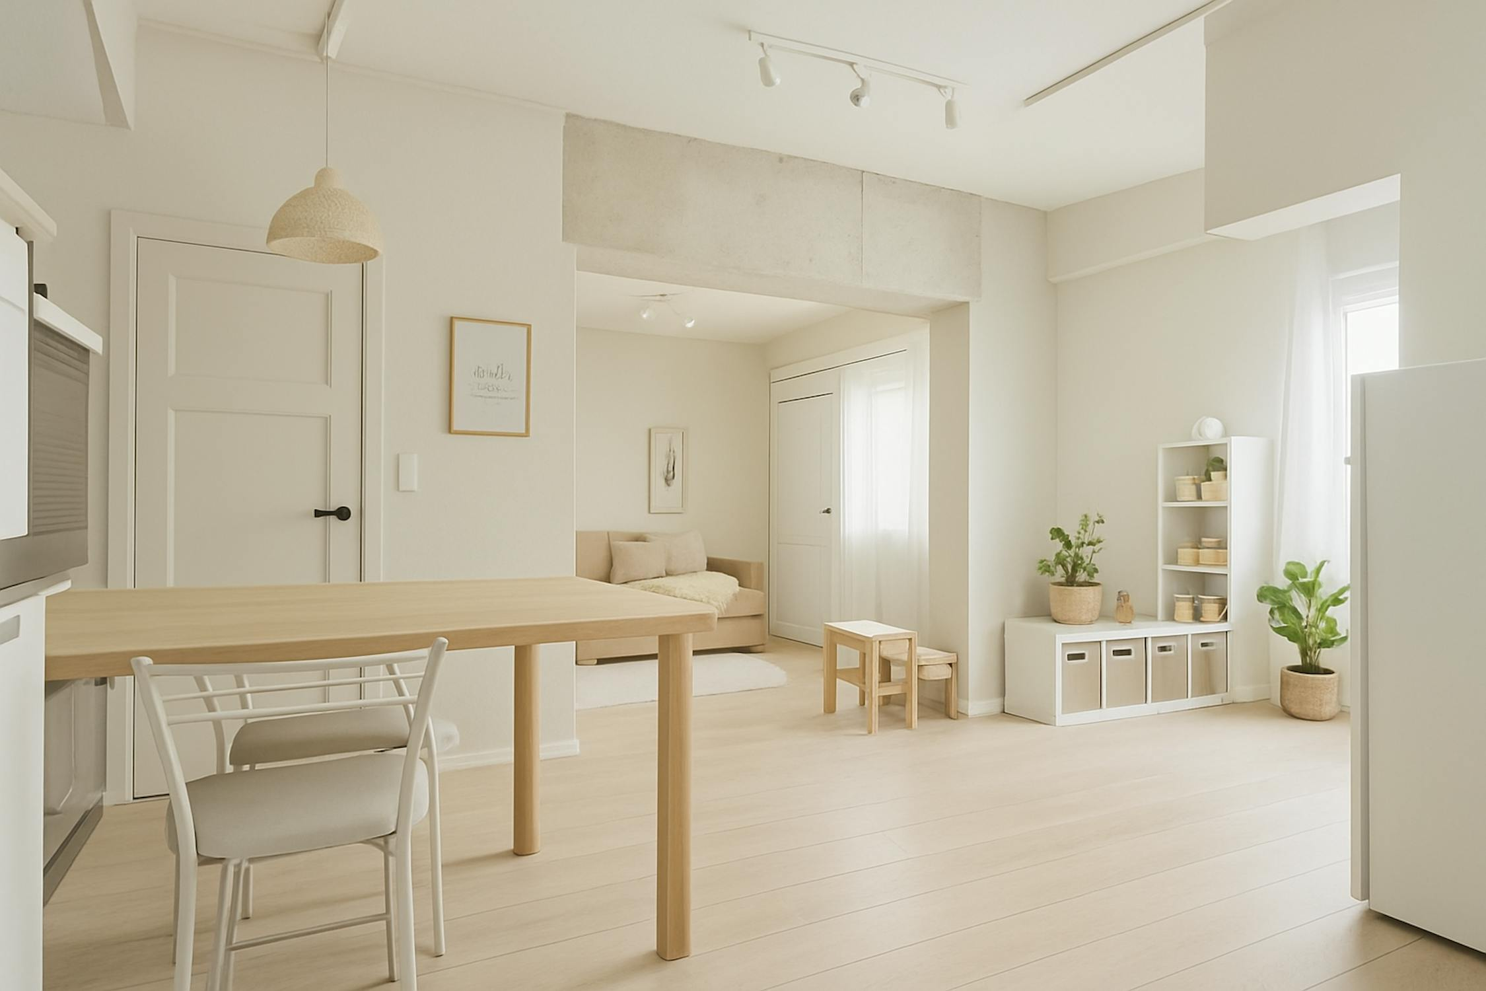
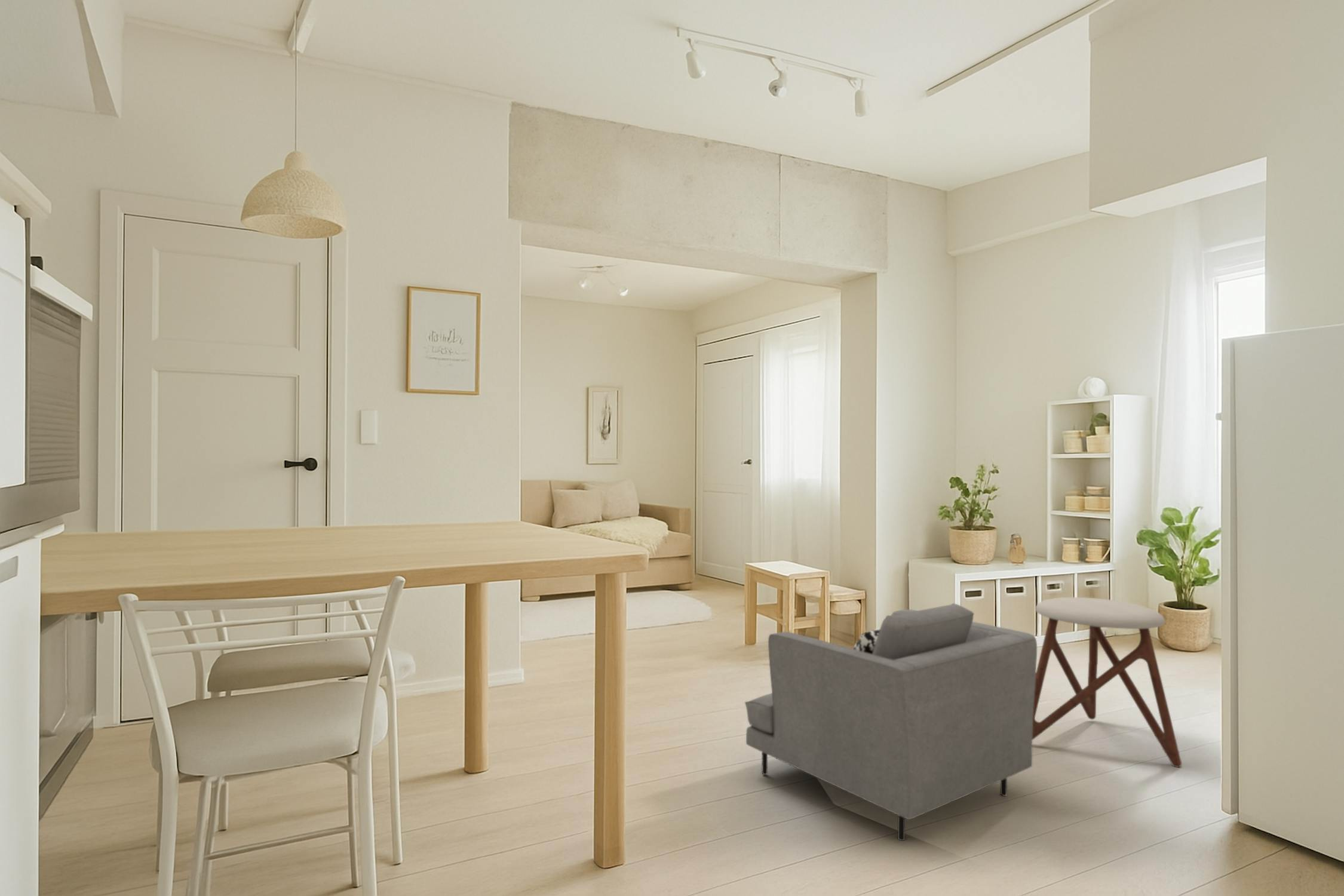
+ stool [1032,597,1182,768]
+ armchair [744,603,1038,841]
